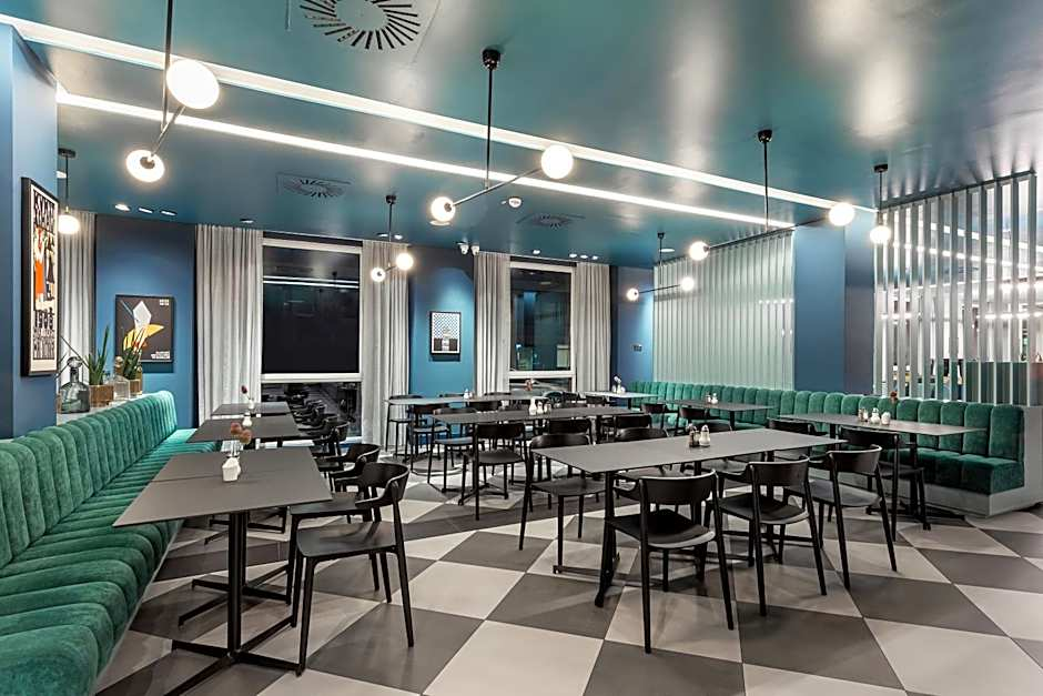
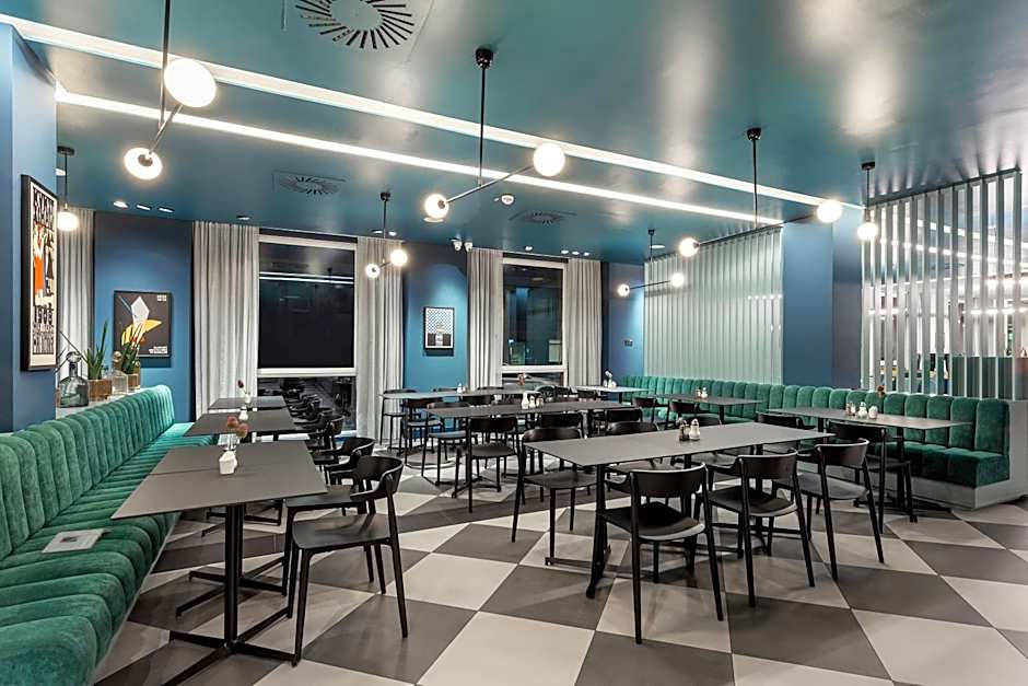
+ magazine [40,527,113,555]
